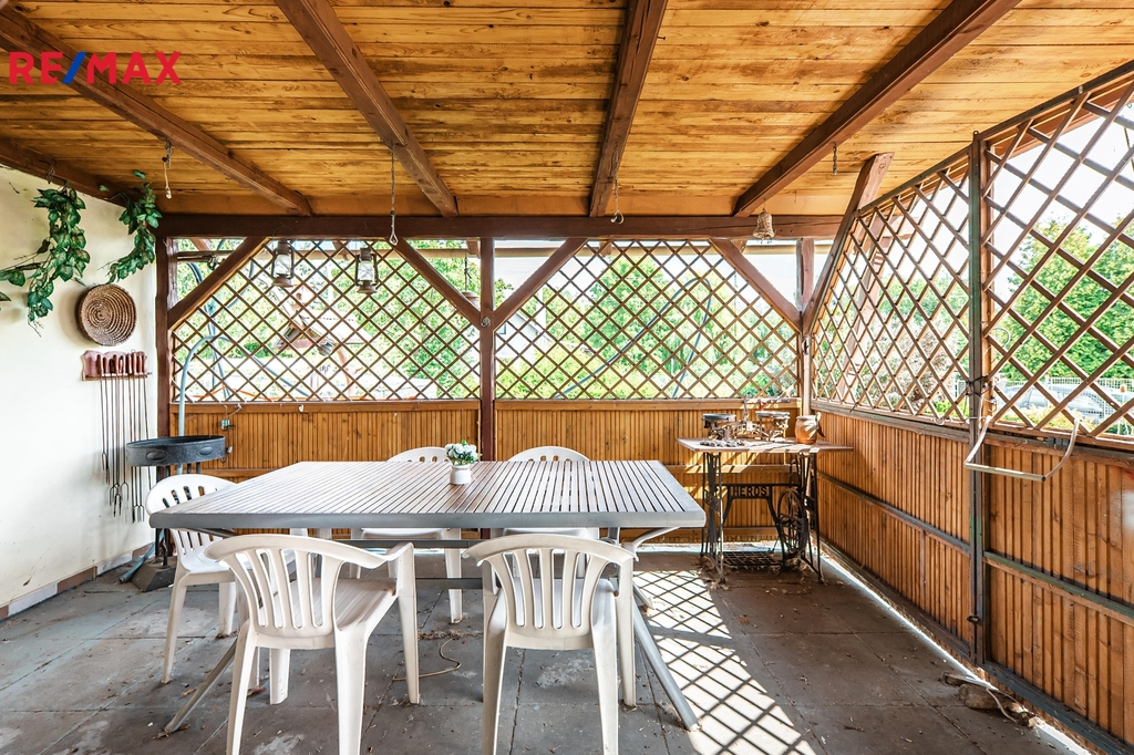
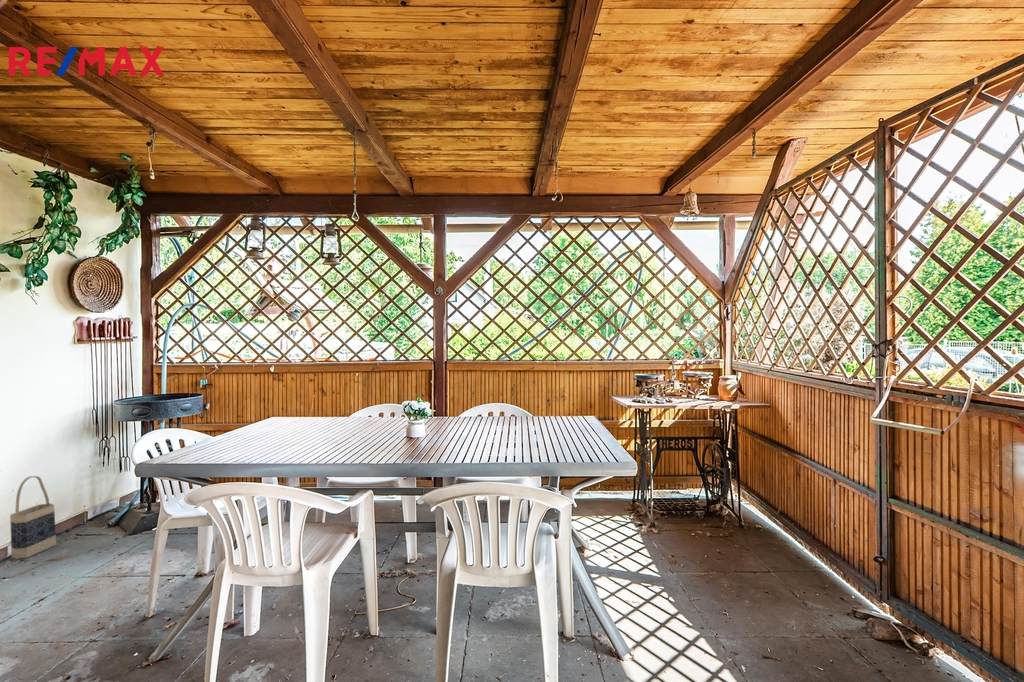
+ bag [9,475,57,560]
